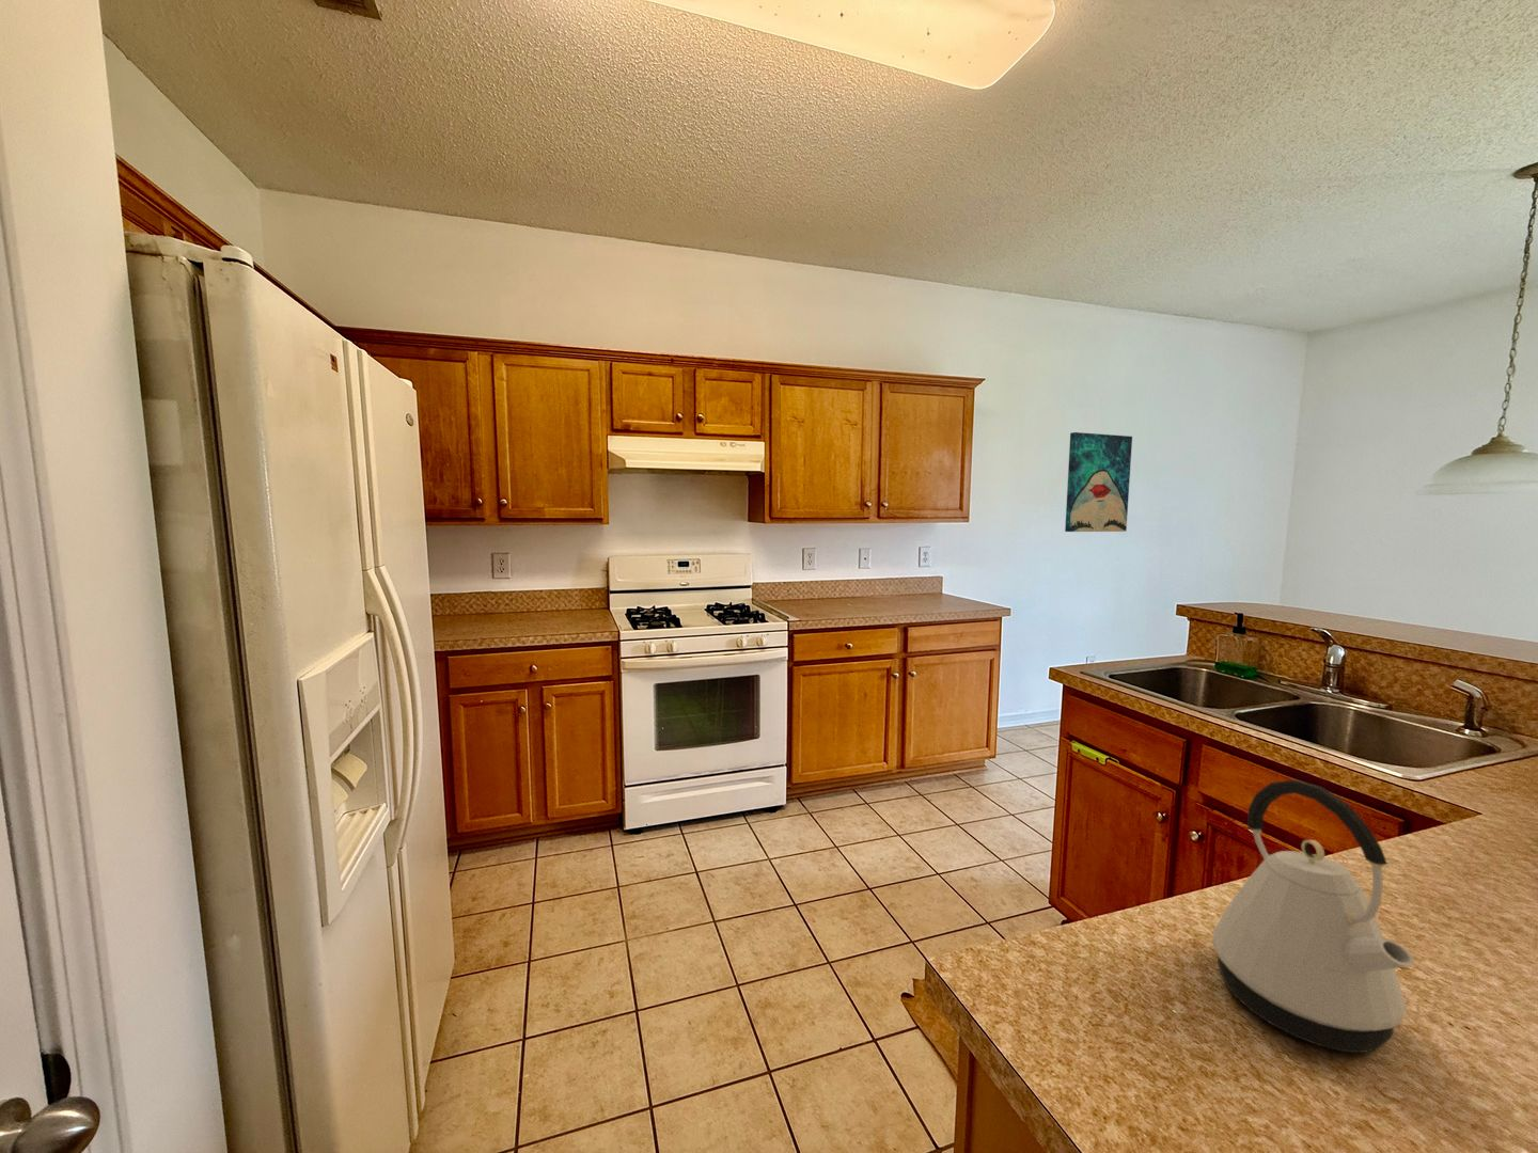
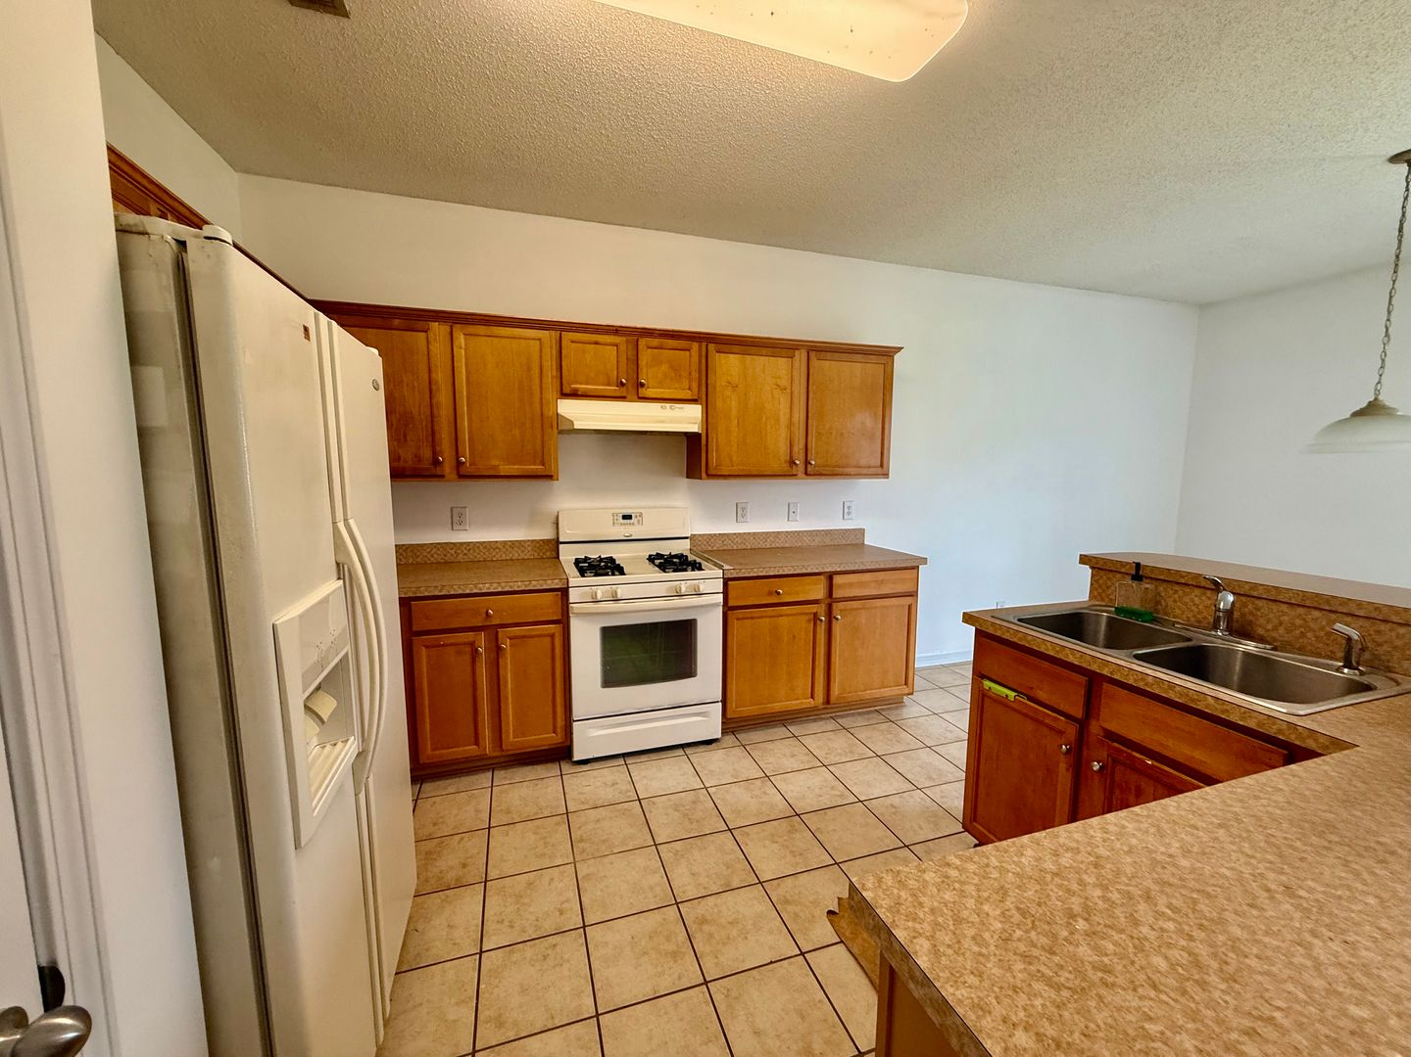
- kettle [1212,779,1416,1054]
- wall art [1063,431,1134,533]
